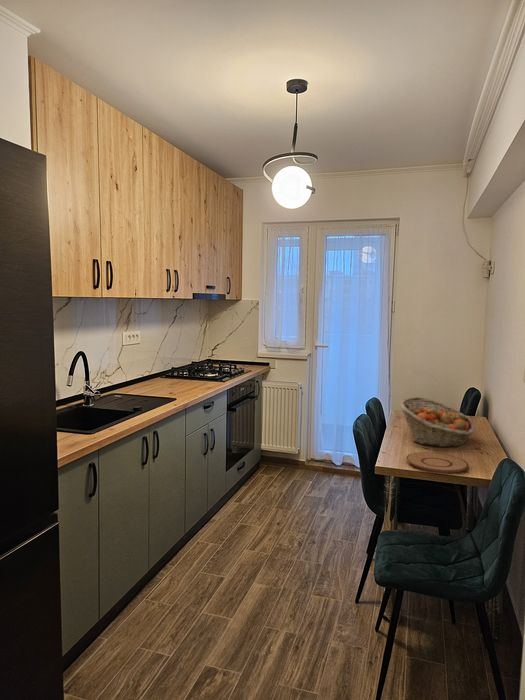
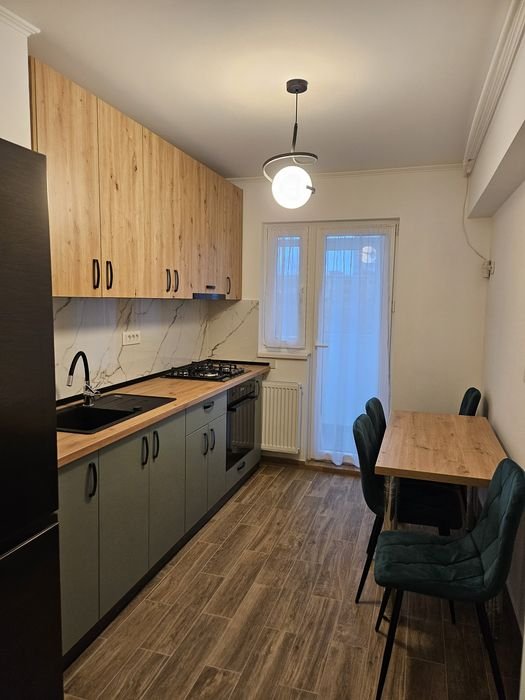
- plate [405,451,469,474]
- fruit basket [398,396,476,448]
